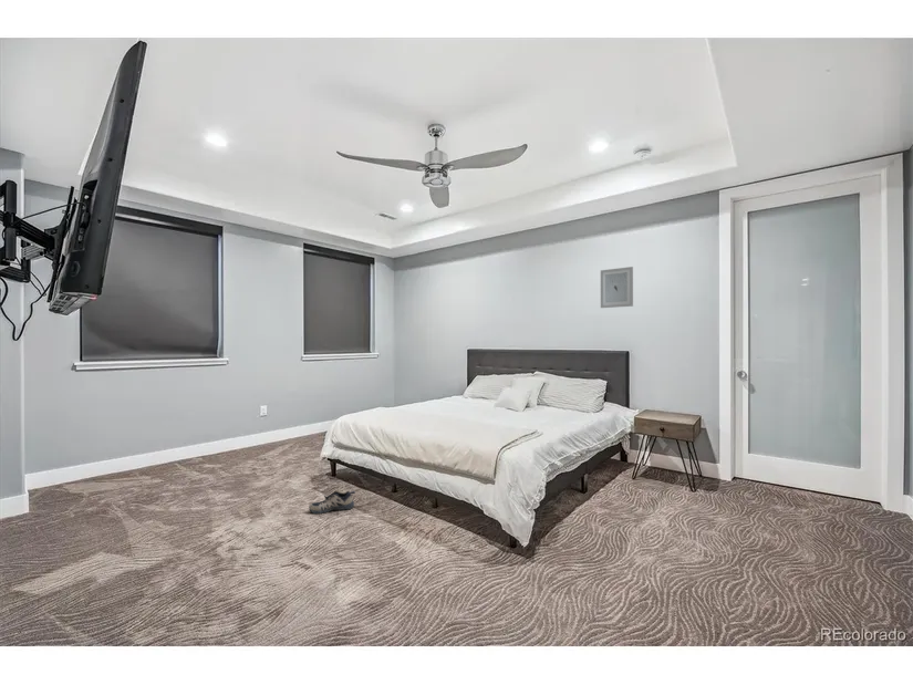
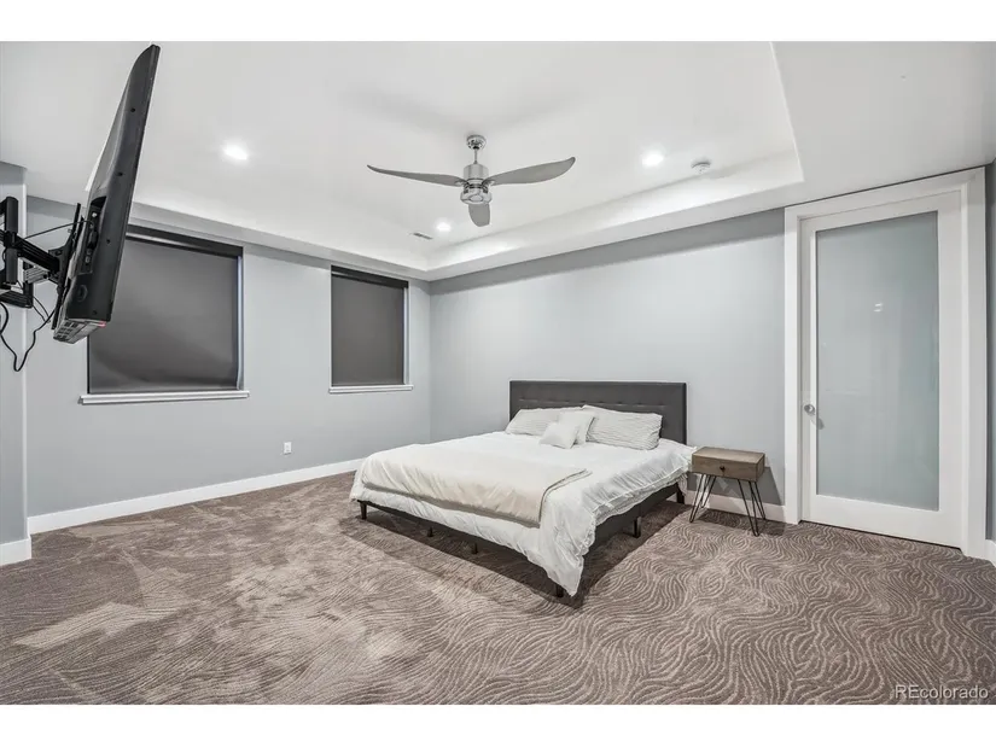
- shoe [308,490,356,515]
- wall art [600,266,634,309]
